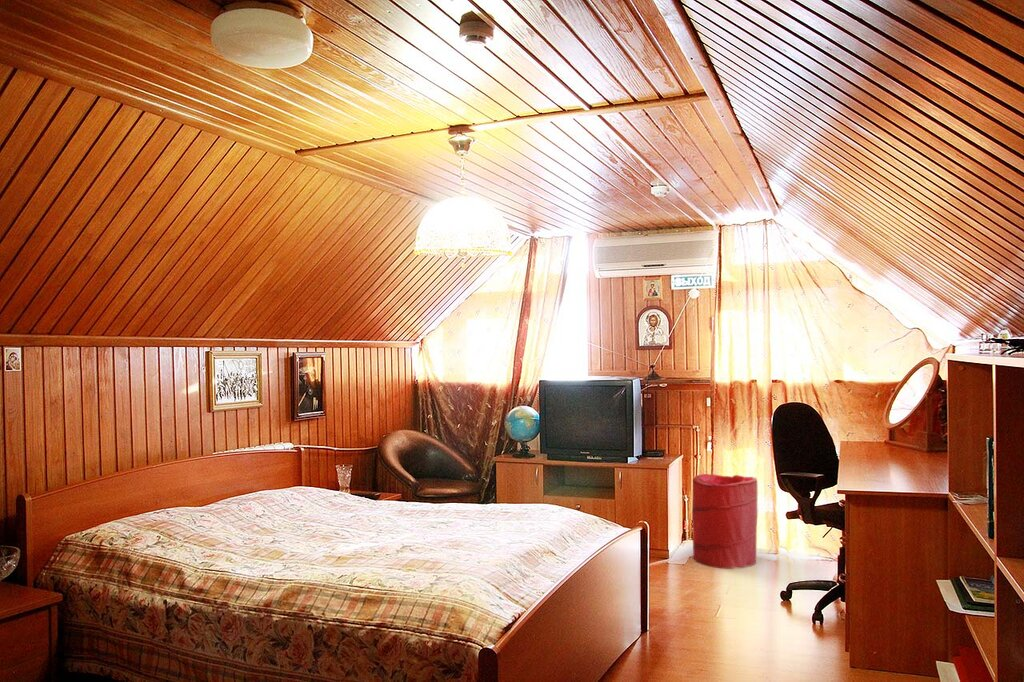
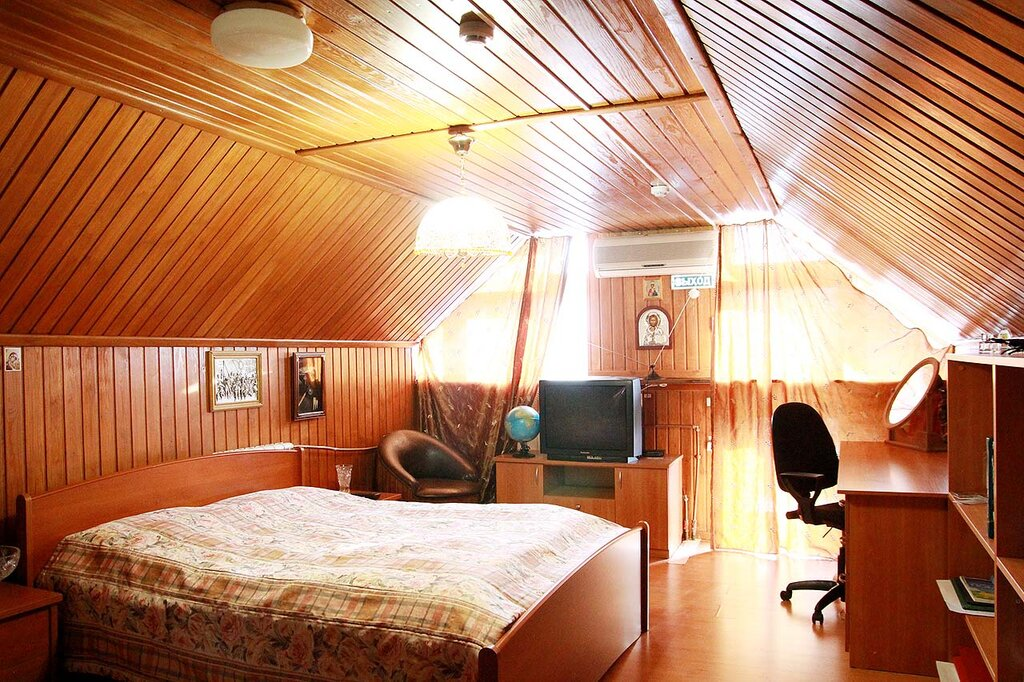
- laundry hamper [691,473,759,570]
